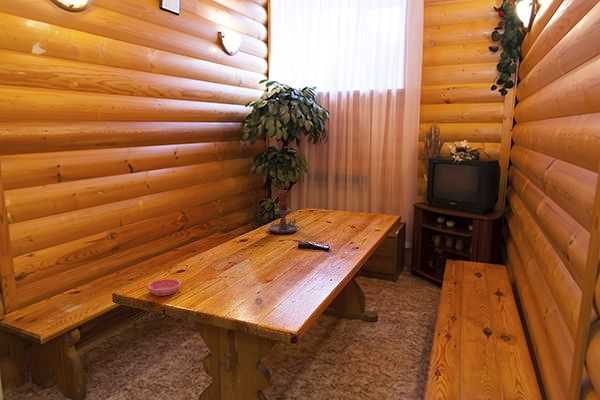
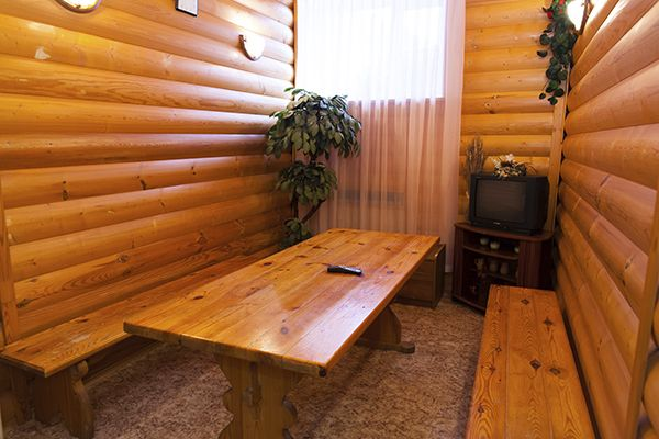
- candle holder [268,189,299,234]
- saucer [146,278,182,297]
